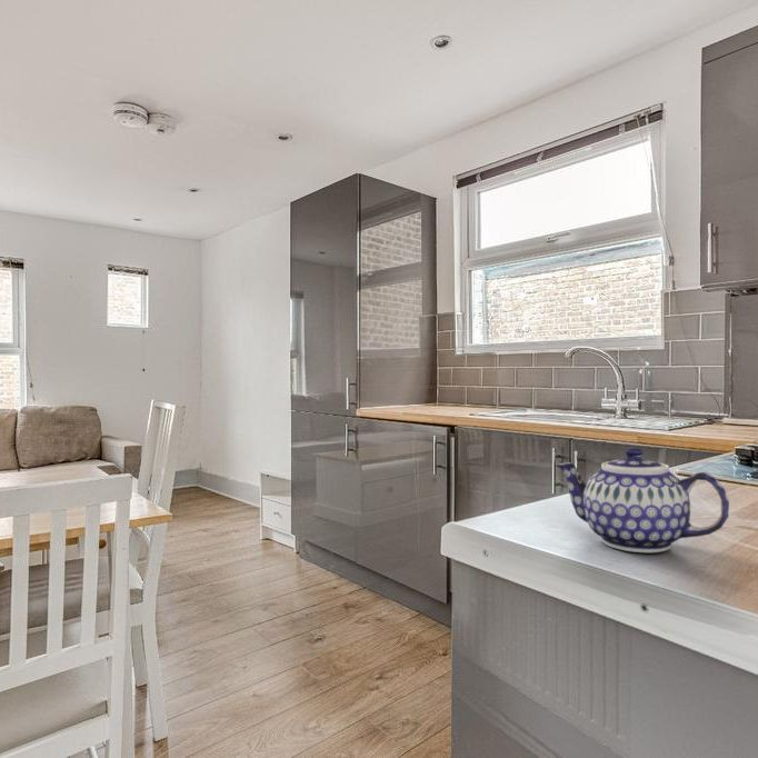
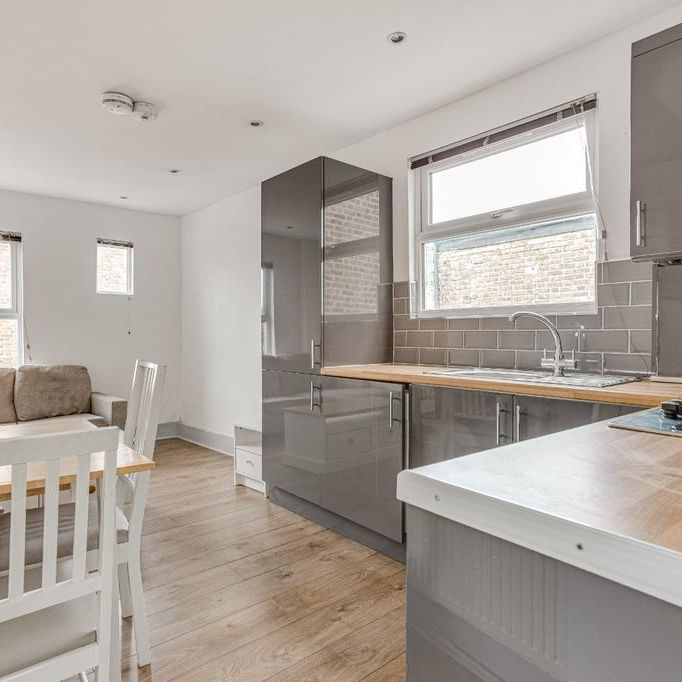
- teapot [555,447,730,553]
